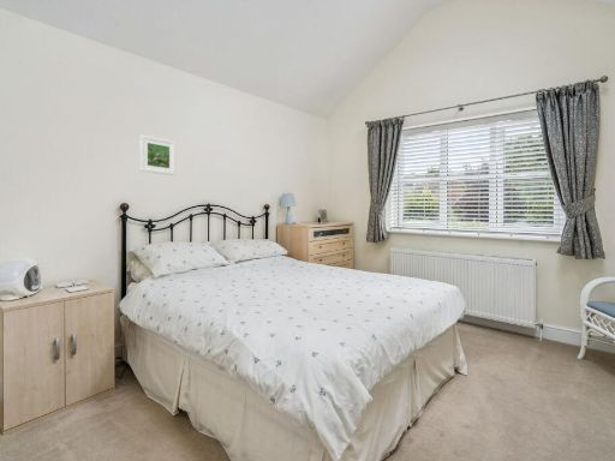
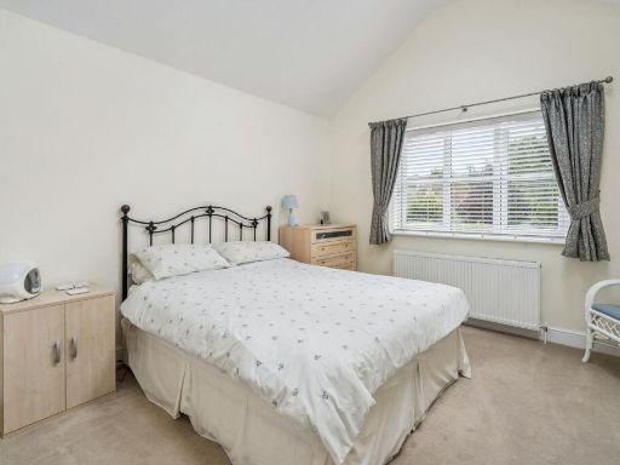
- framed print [138,133,177,176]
